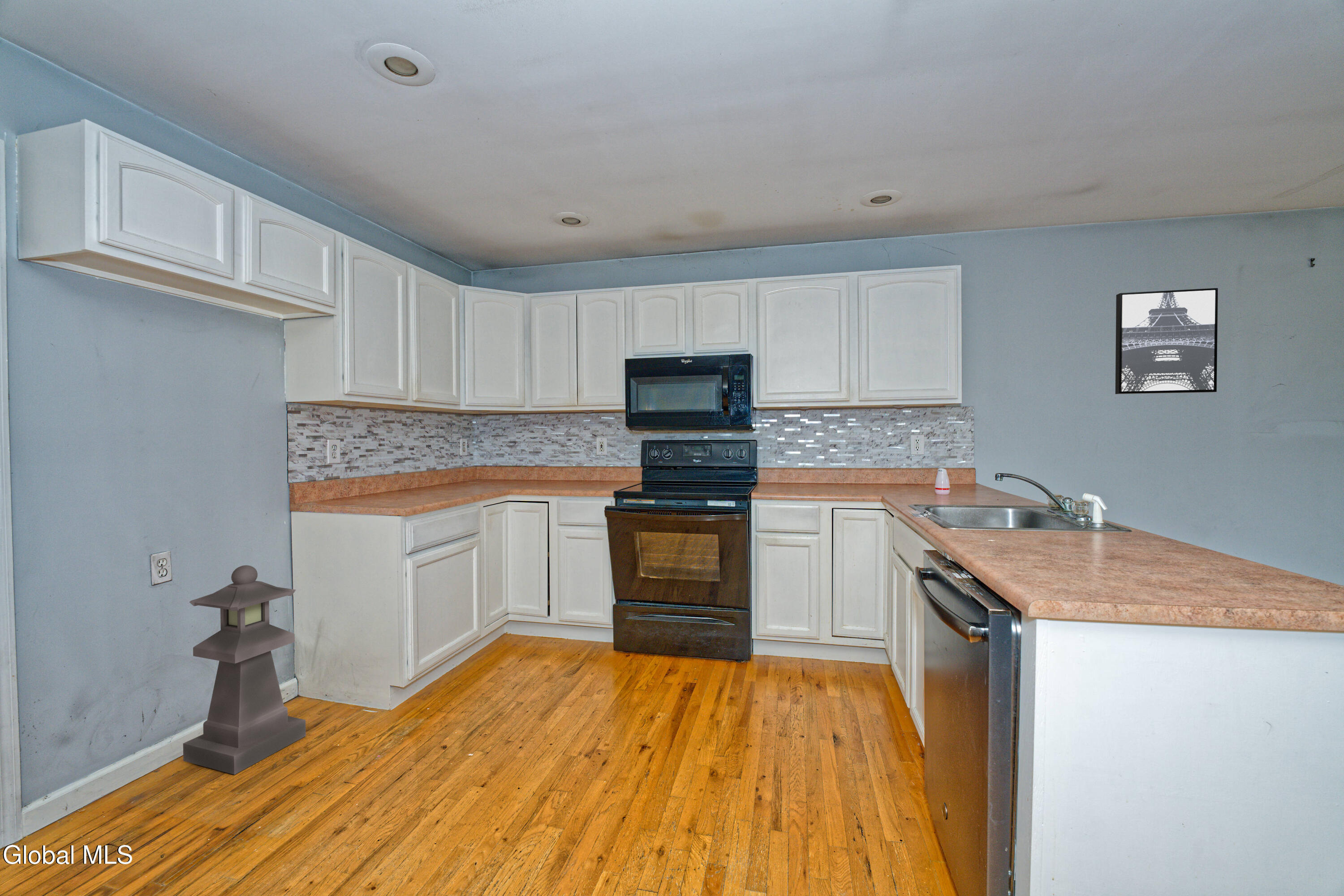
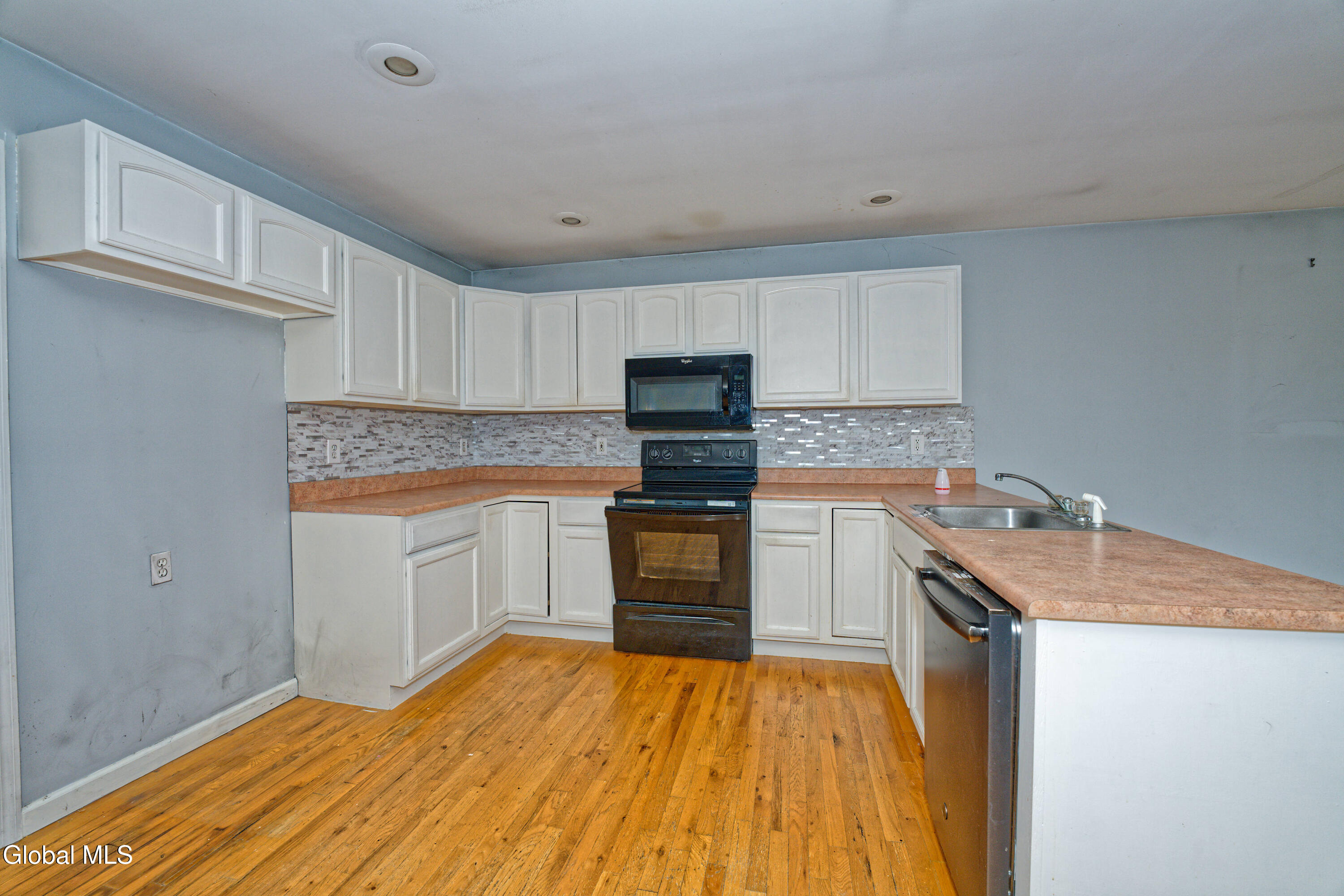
- wall art [1115,288,1218,395]
- lantern [183,565,306,775]
